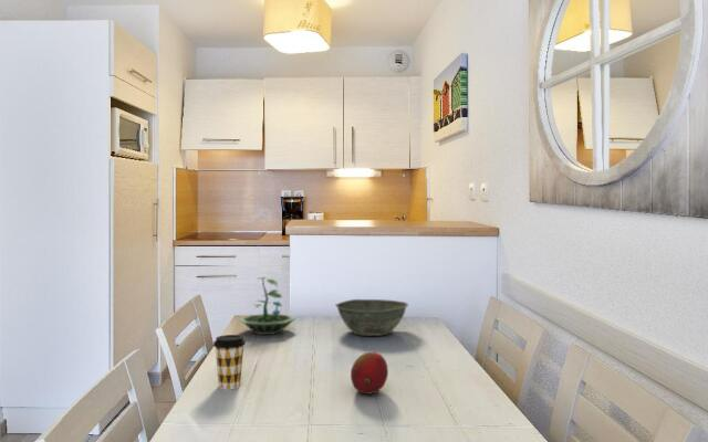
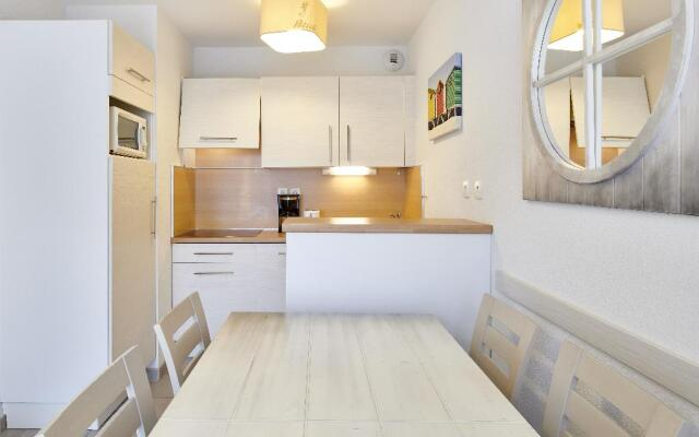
- coffee cup [212,334,247,391]
- fruit [350,351,389,396]
- terrarium [237,276,296,336]
- bowl [334,298,409,337]
